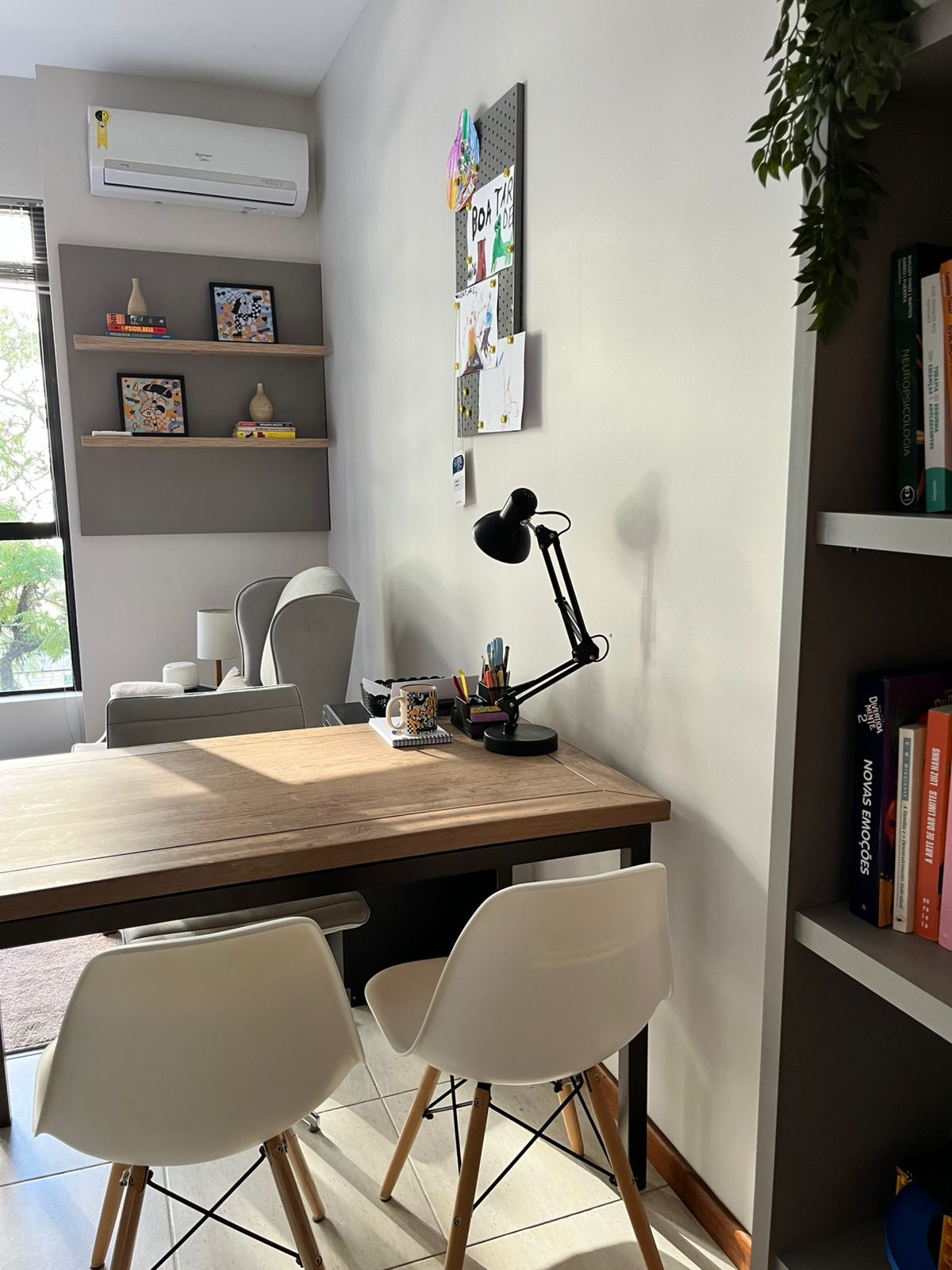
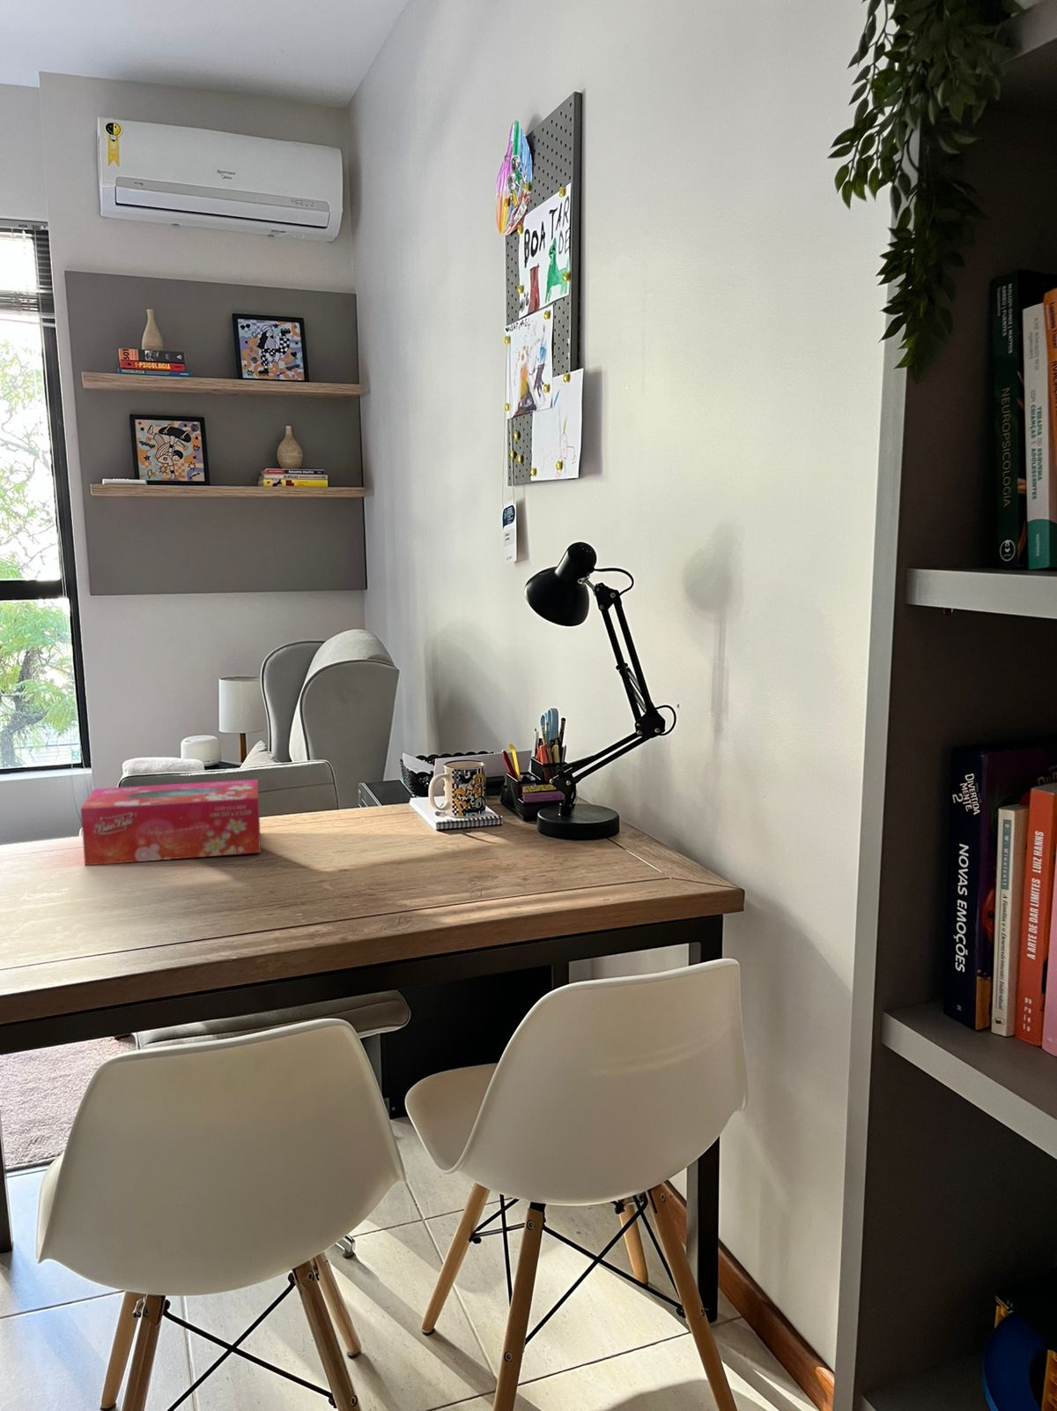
+ tissue box [80,779,262,867]
